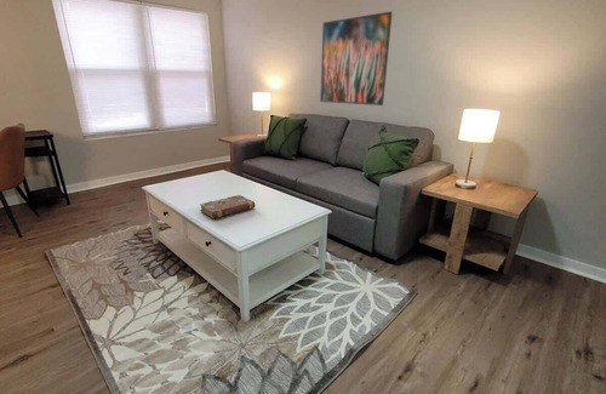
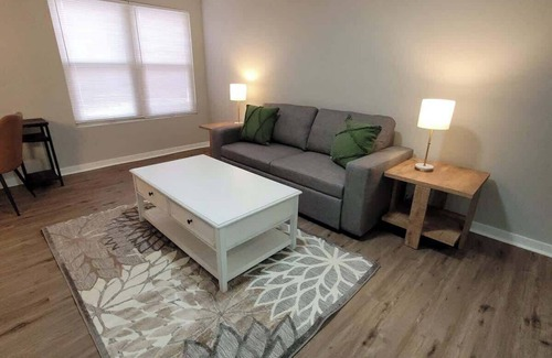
- book [199,194,256,219]
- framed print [319,10,394,107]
